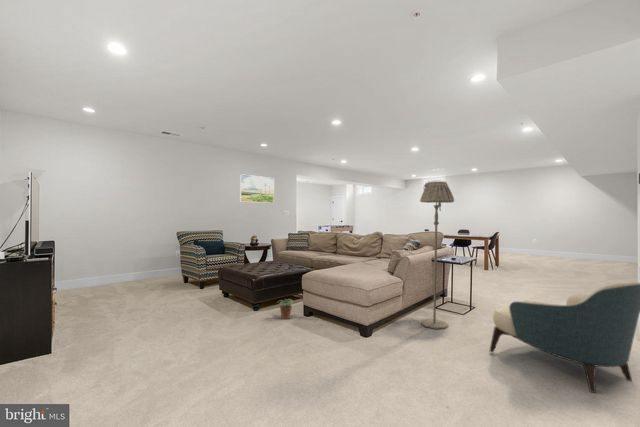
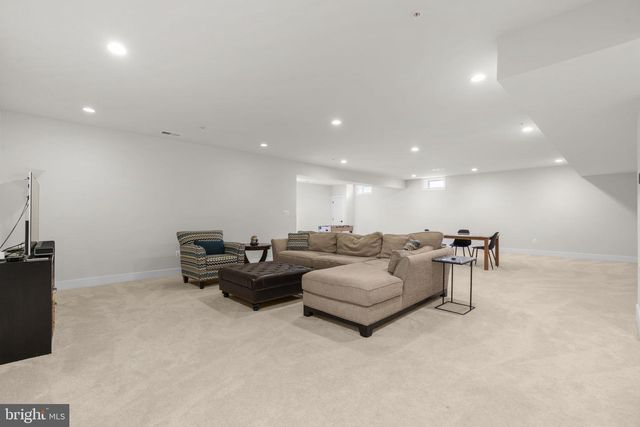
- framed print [239,173,275,204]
- armchair [489,282,640,394]
- floor lamp [419,180,455,330]
- potted plant [277,298,295,320]
